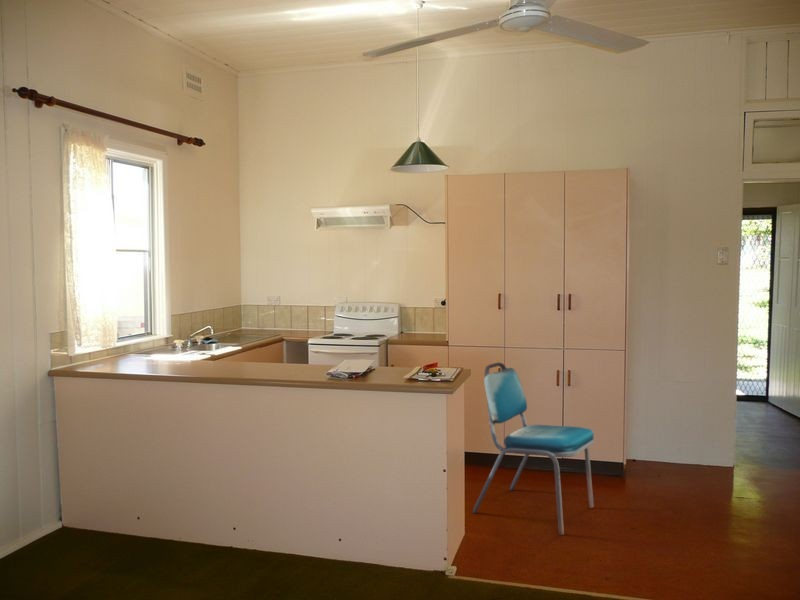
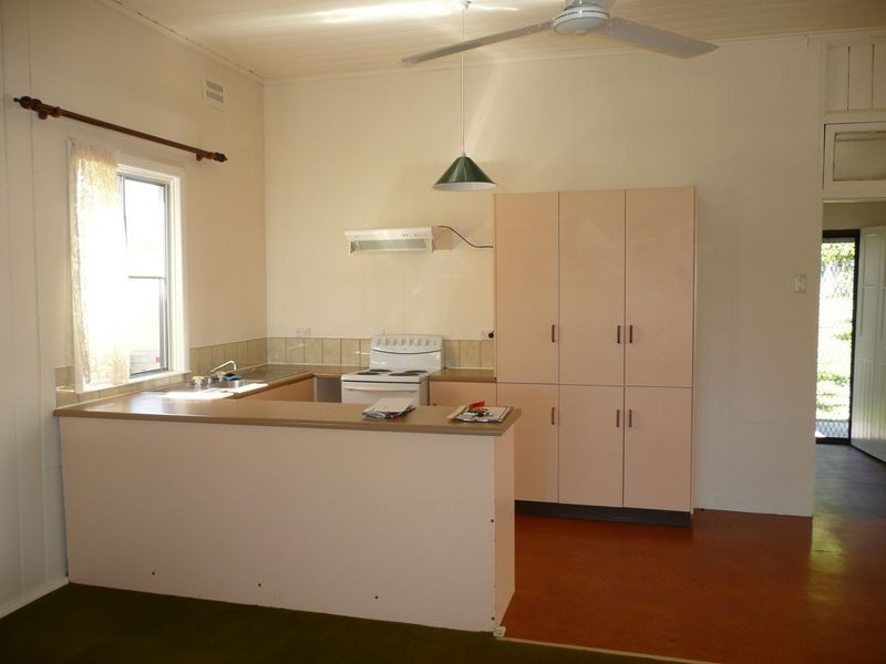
- dining chair [471,361,595,536]
